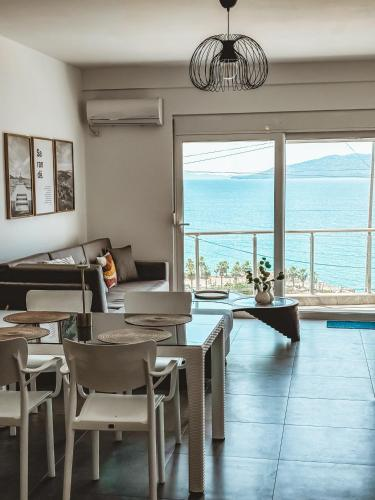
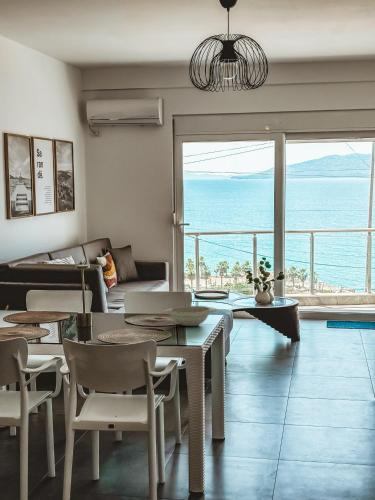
+ decorative bowl [161,305,218,327]
